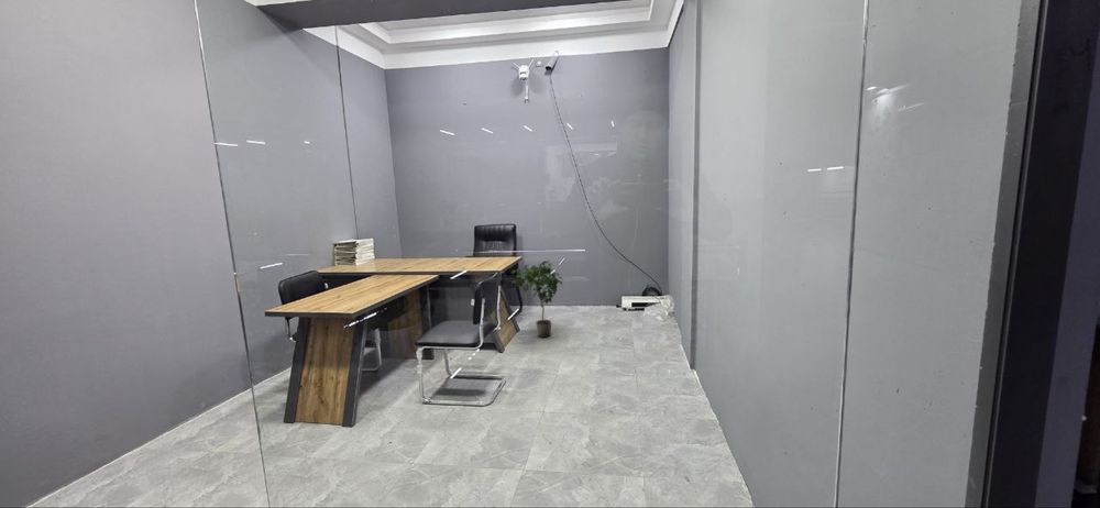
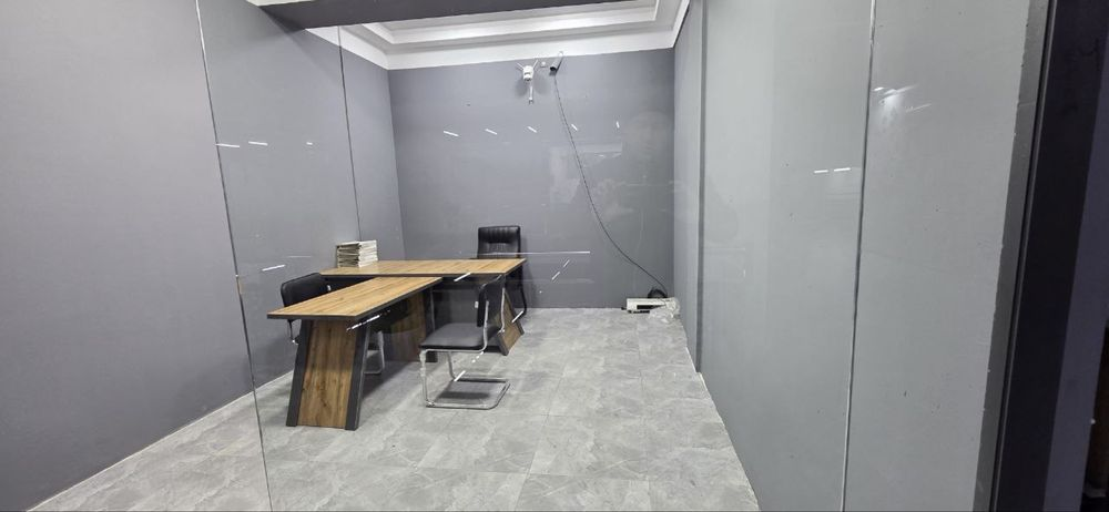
- potted plant [510,259,563,339]
